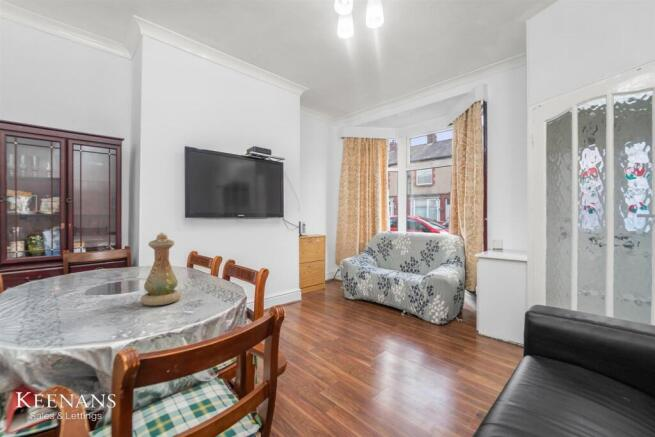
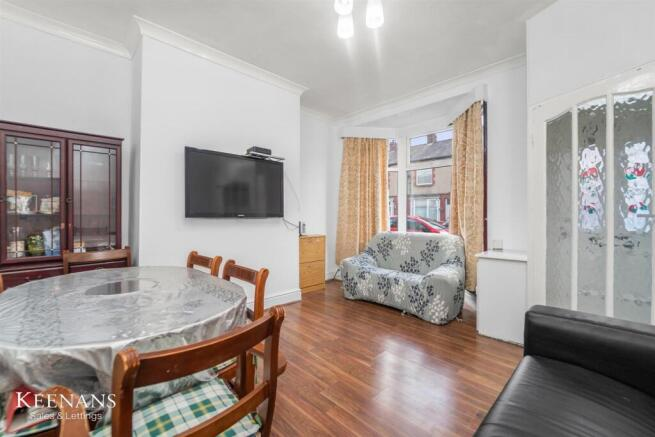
- vase [139,231,182,307]
